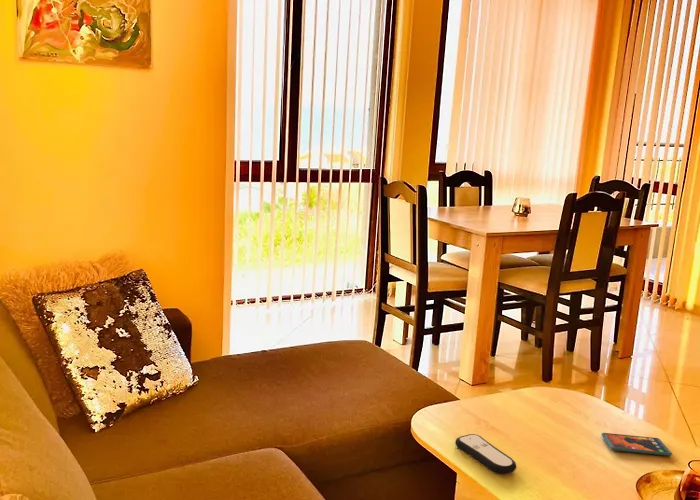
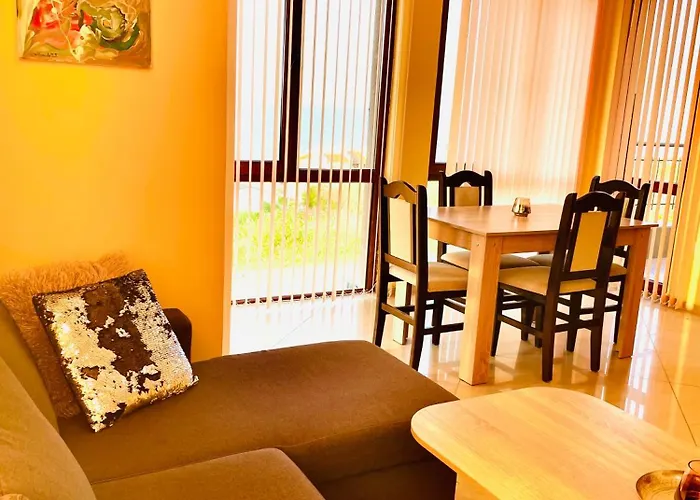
- remote control [454,433,517,475]
- smartphone [600,432,673,457]
